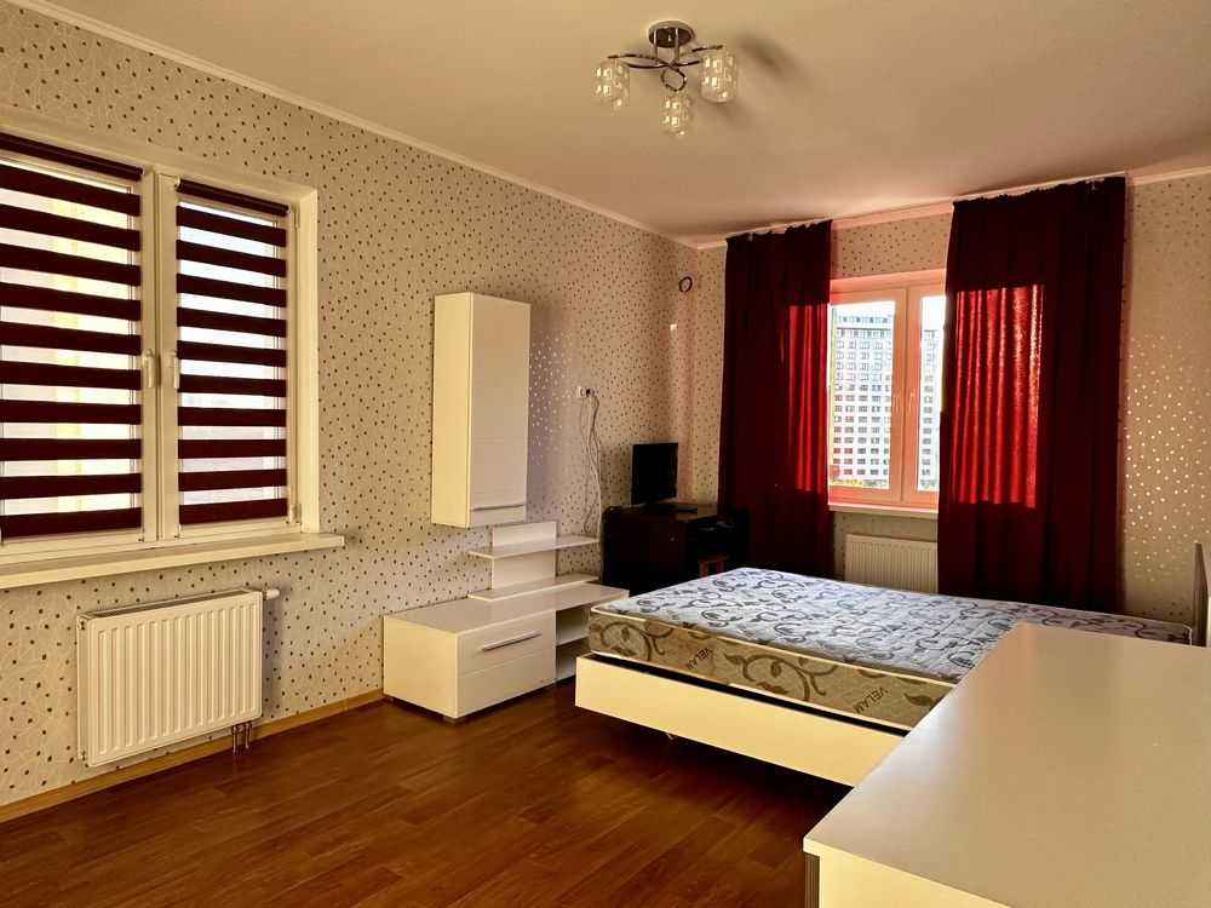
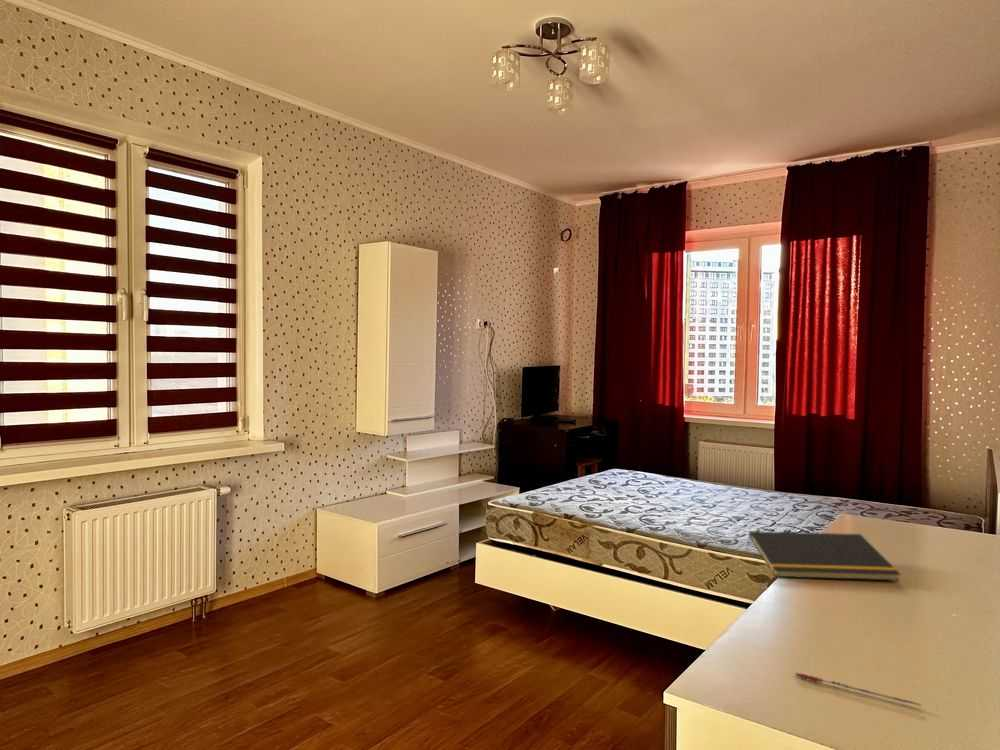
+ notepad [745,530,902,582]
+ pen [795,672,922,707]
